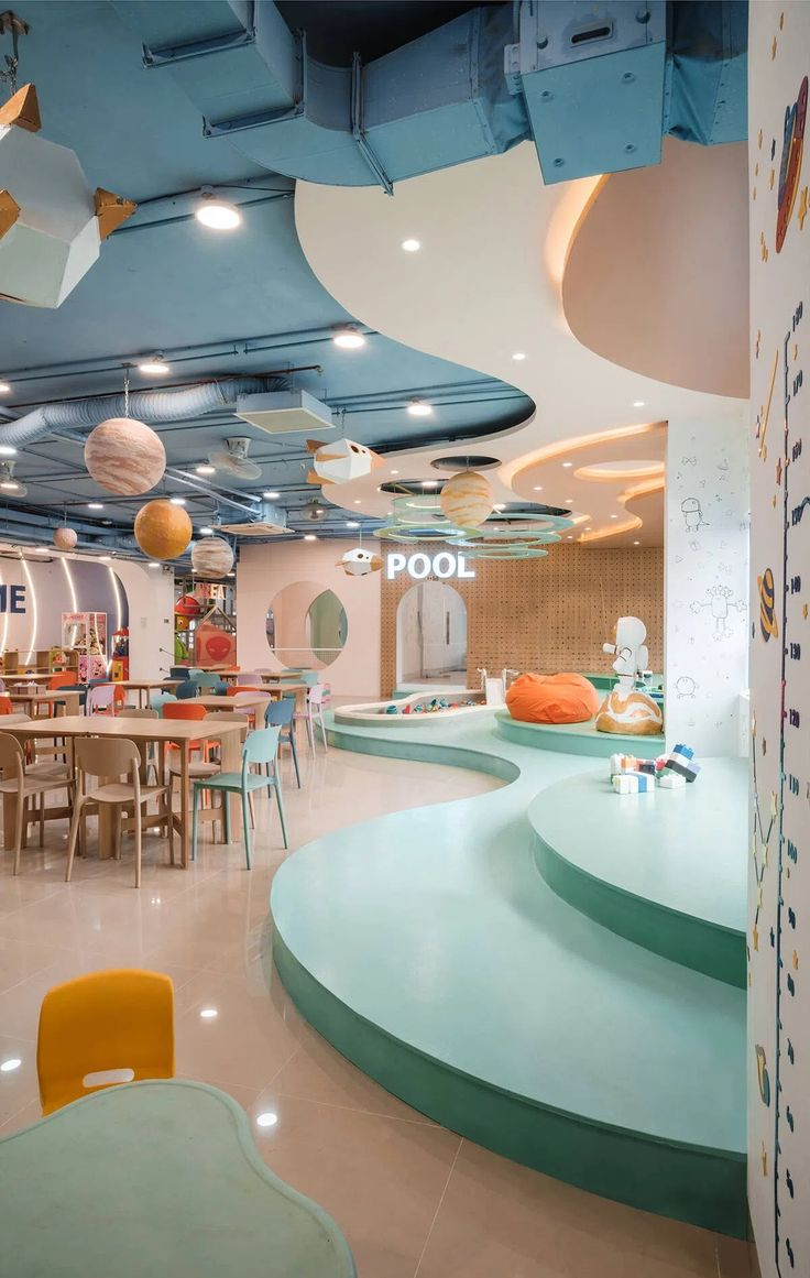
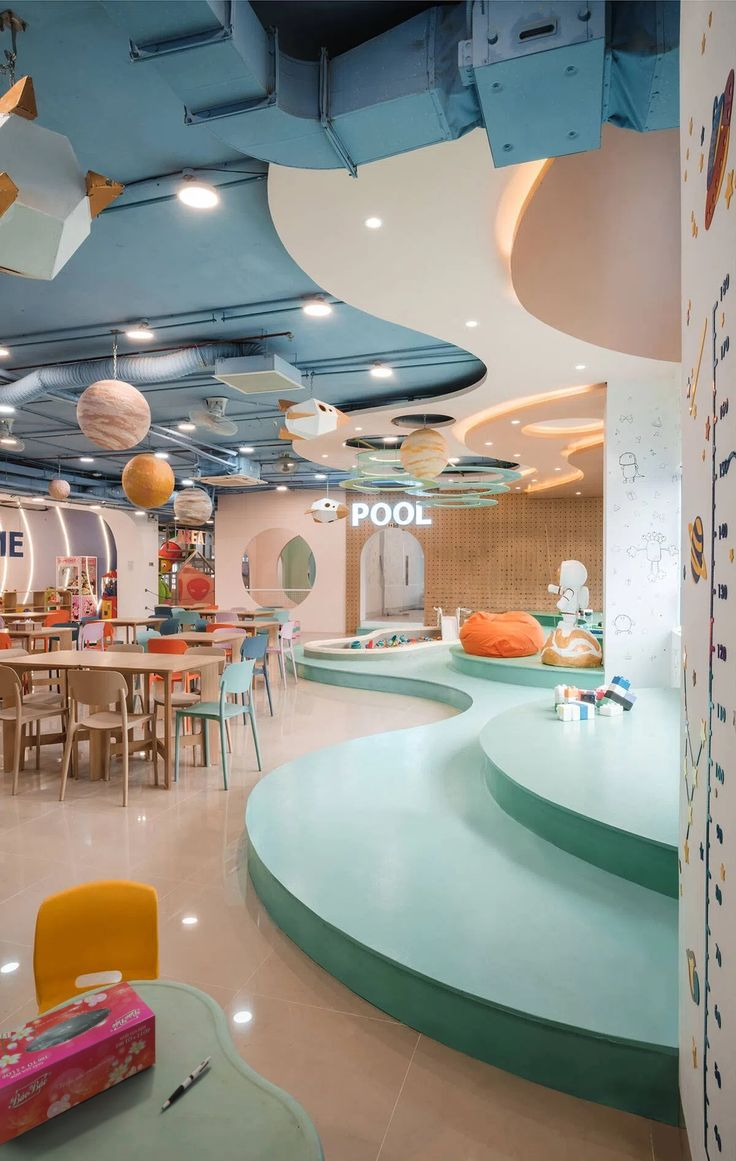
+ pen [160,1055,212,1111]
+ tissue box [0,980,156,1146]
